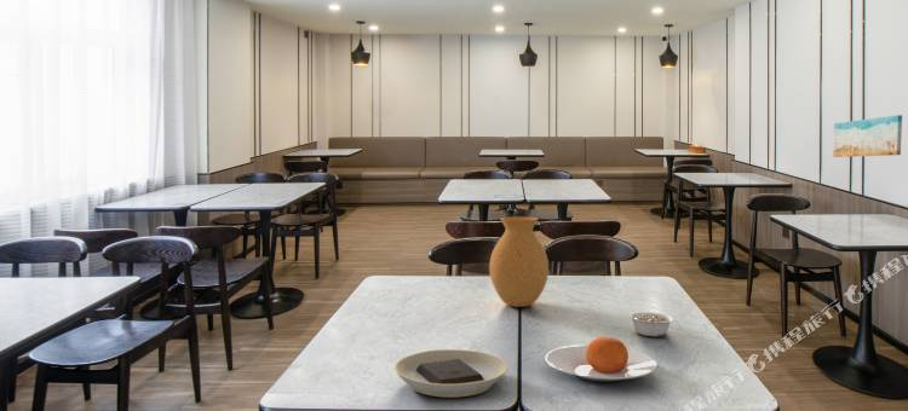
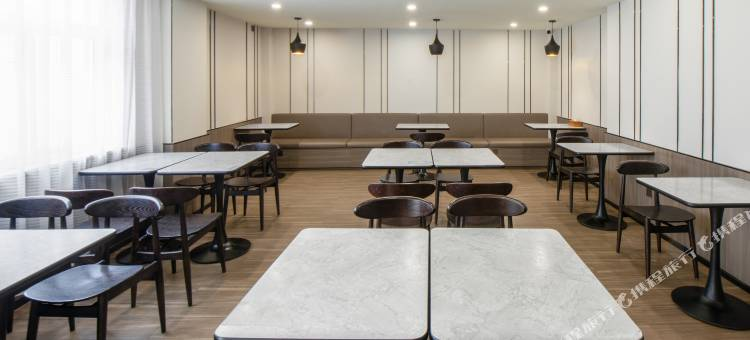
- plate [393,348,508,399]
- plate [544,336,659,382]
- wall art [832,114,903,158]
- legume [628,311,674,337]
- vase [488,216,550,308]
